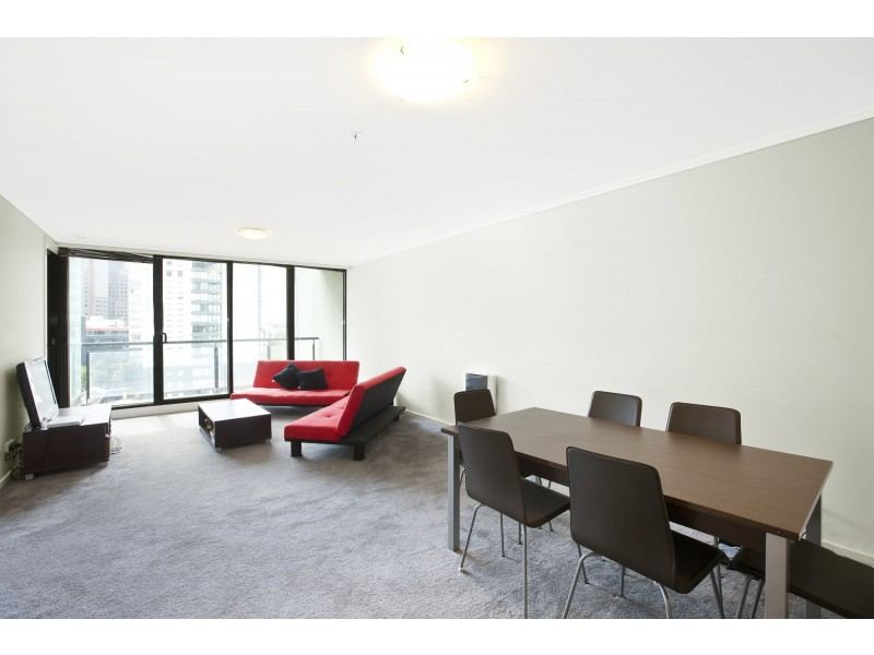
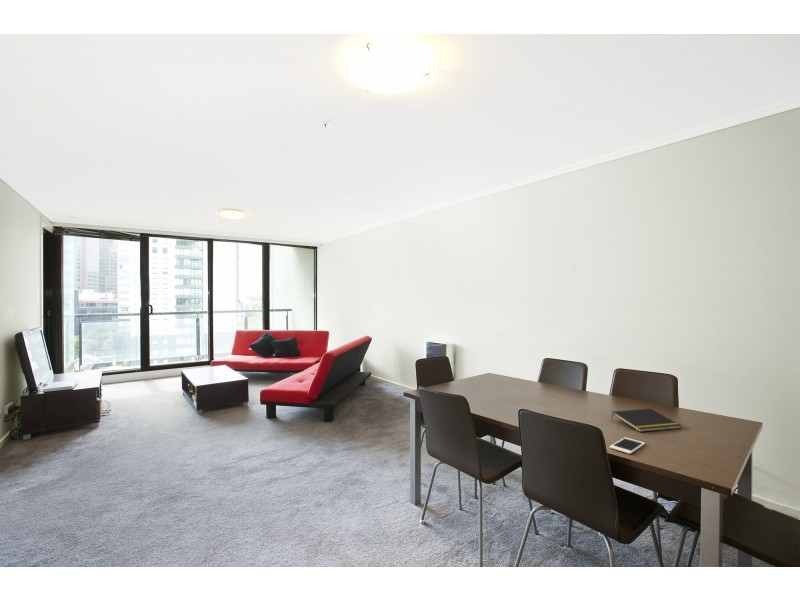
+ notepad [610,408,682,433]
+ cell phone [609,436,646,455]
